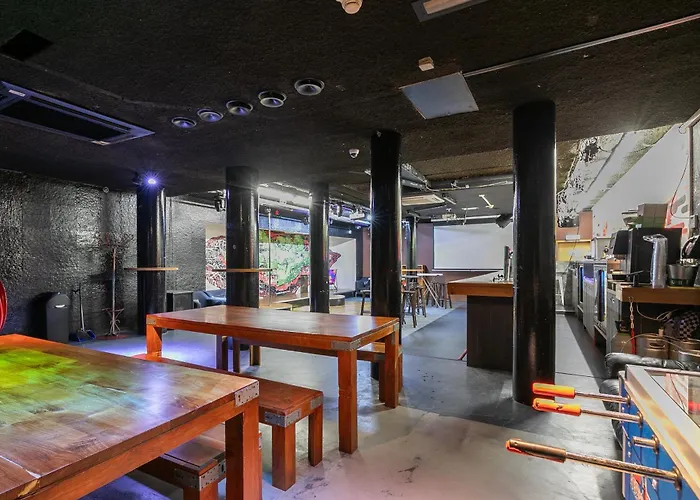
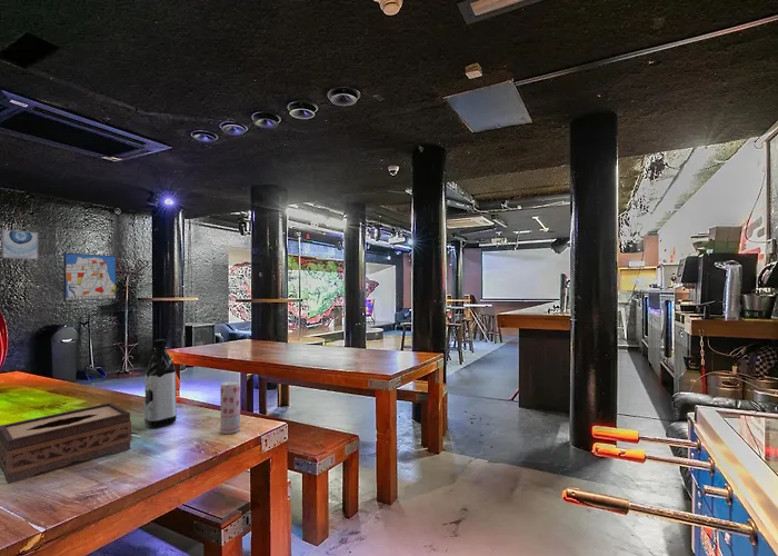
+ beverage can [219,379,241,435]
+ water bottle [143,338,178,429]
+ wall art [1,229,39,260]
+ tissue box [0,401,132,485]
+ wall art [63,252,118,302]
